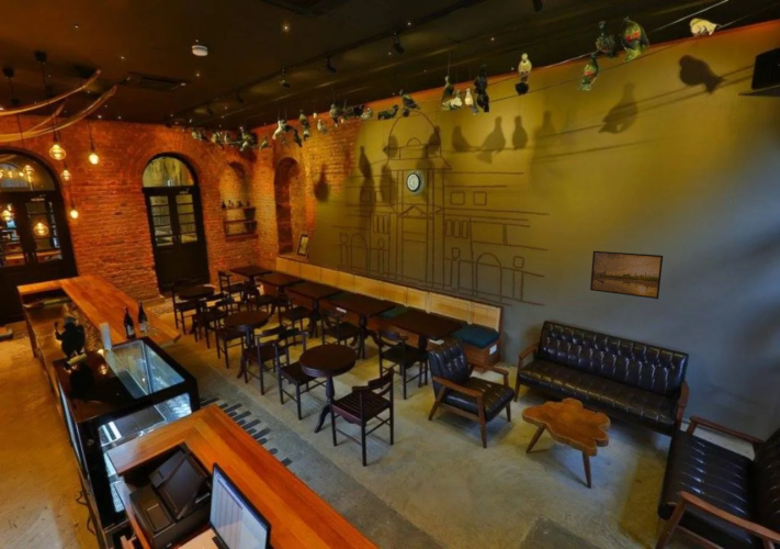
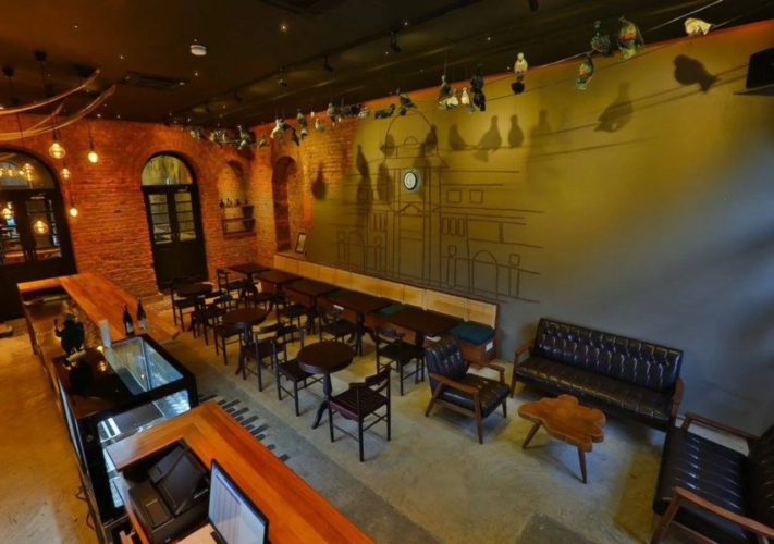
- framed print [589,249,664,300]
